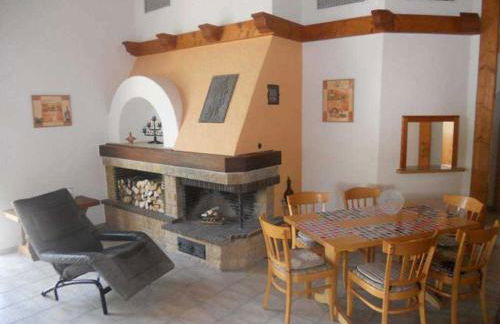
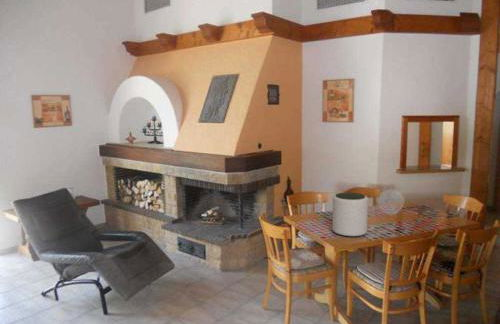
+ plant pot [331,192,369,238]
